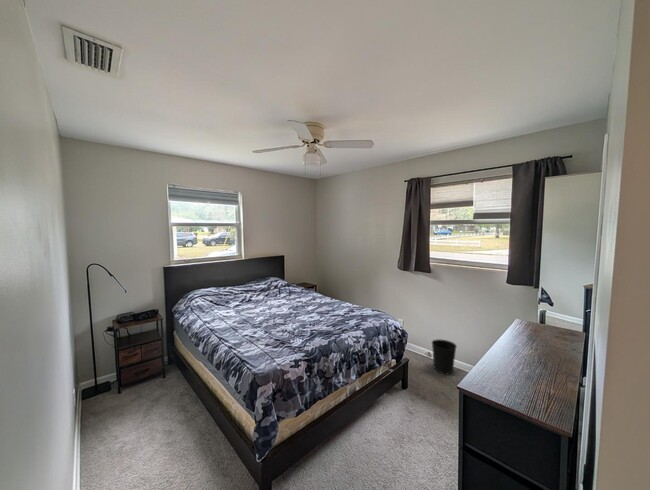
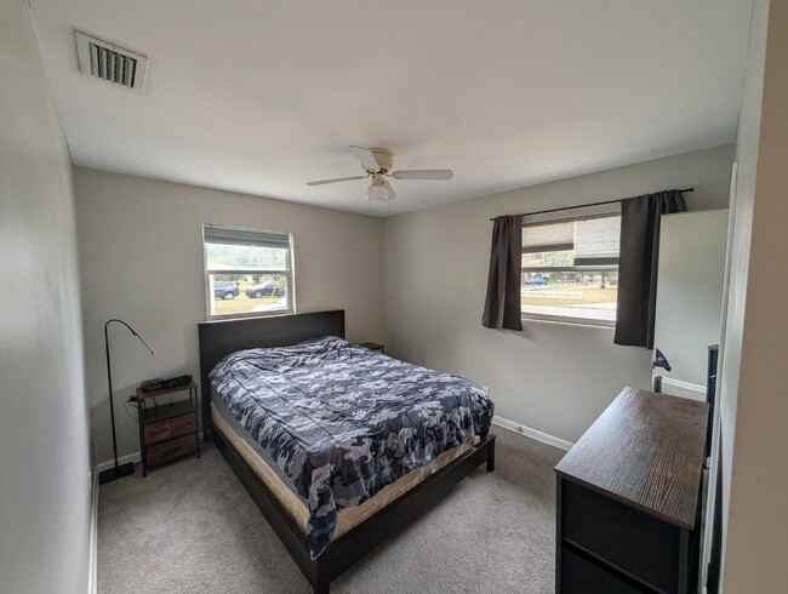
- wastebasket [431,338,458,375]
